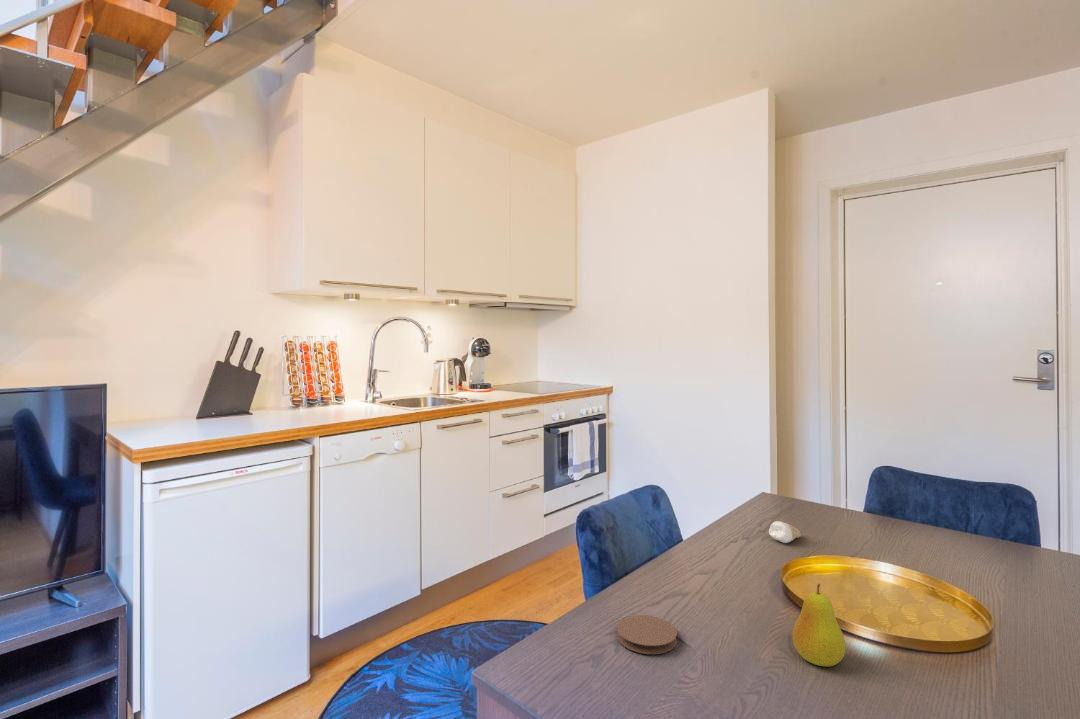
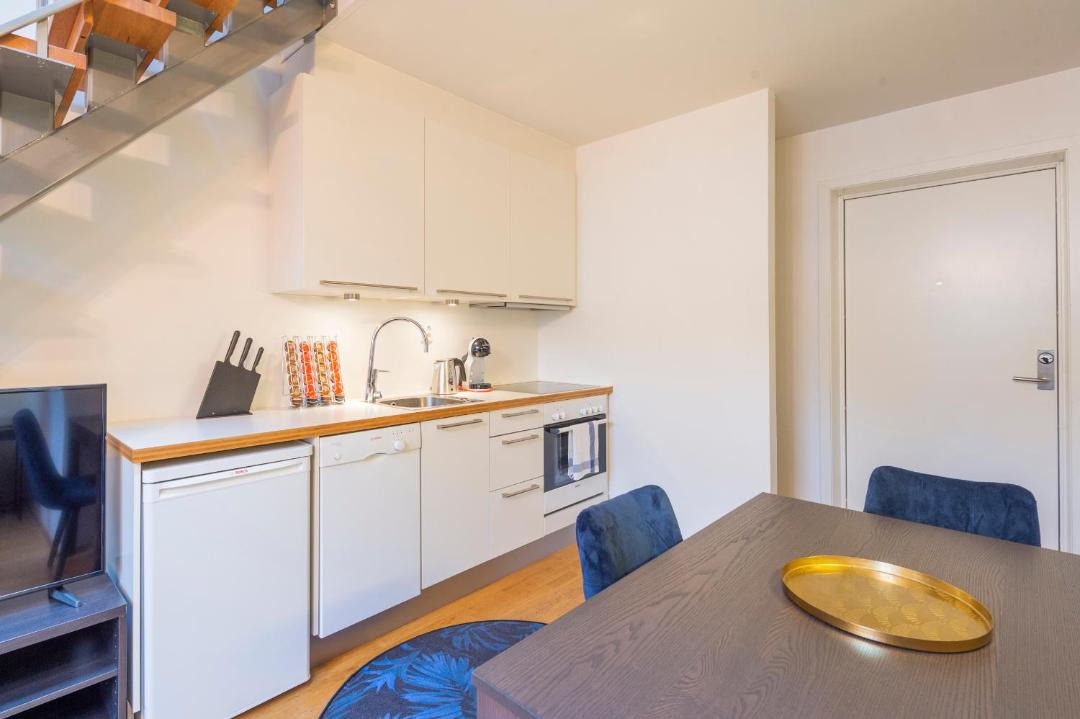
- coaster [616,614,678,655]
- fruit [791,582,847,667]
- tooth [768,520,802,544]
